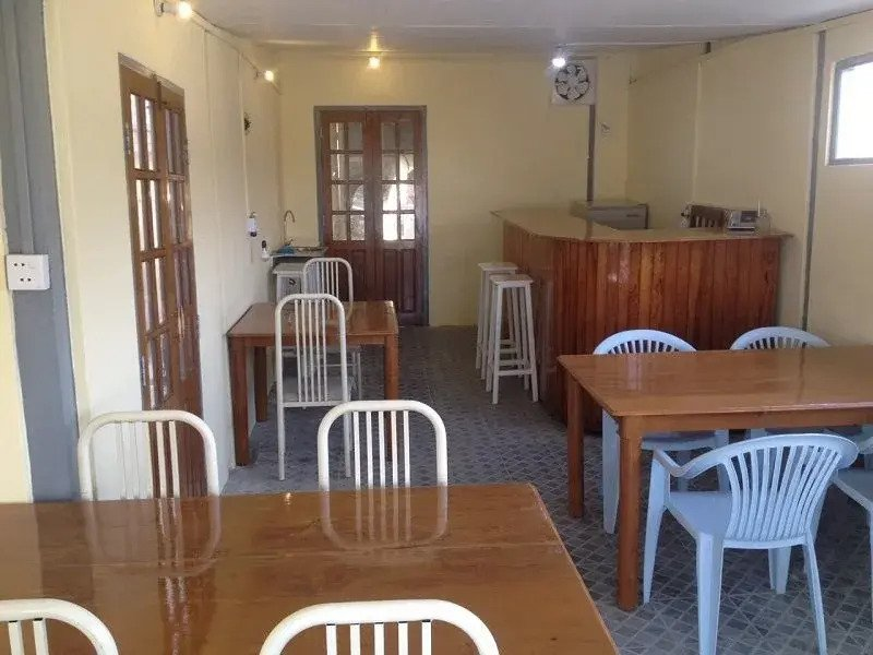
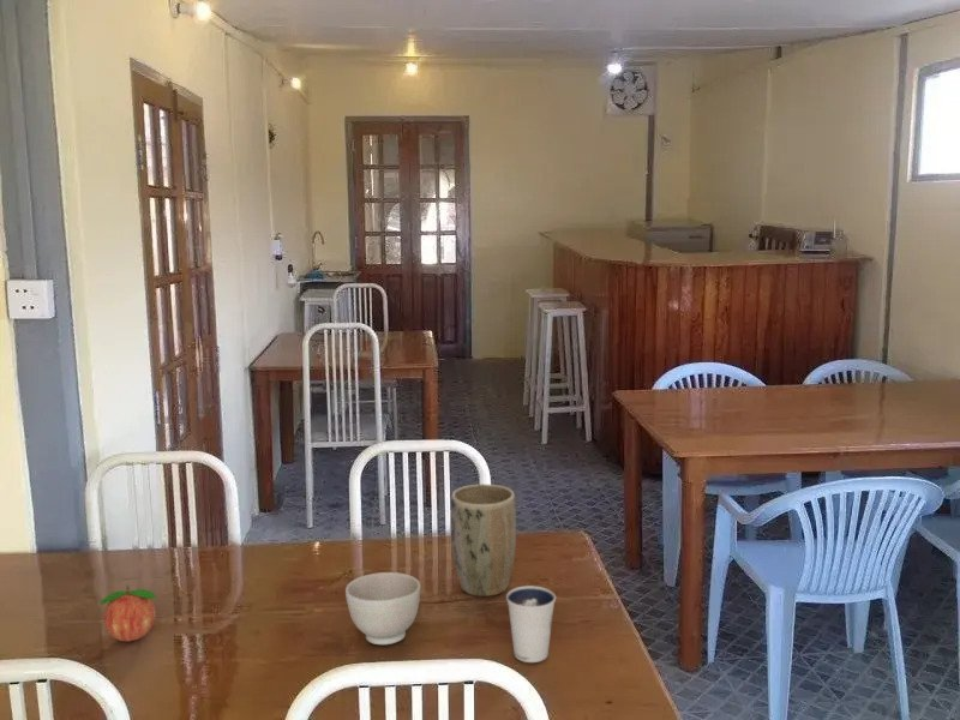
+ fruit [98,584,157,643]
+ bowl [344,571,422,646]
+ plant pot [450,482,517,598]
+ dixie cup [505,584,557,664]
